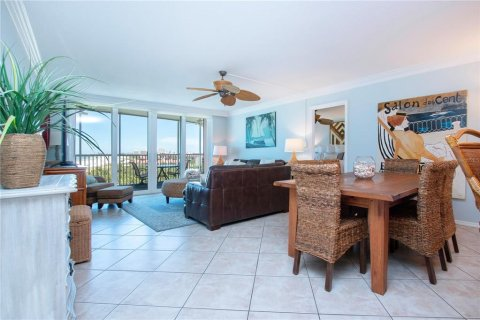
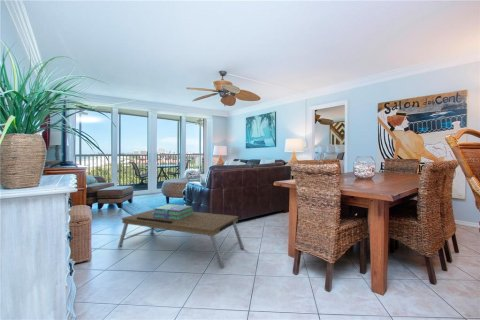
+ coffee table [117,208,245,269]
+ stack of books [152,203,195,220]
